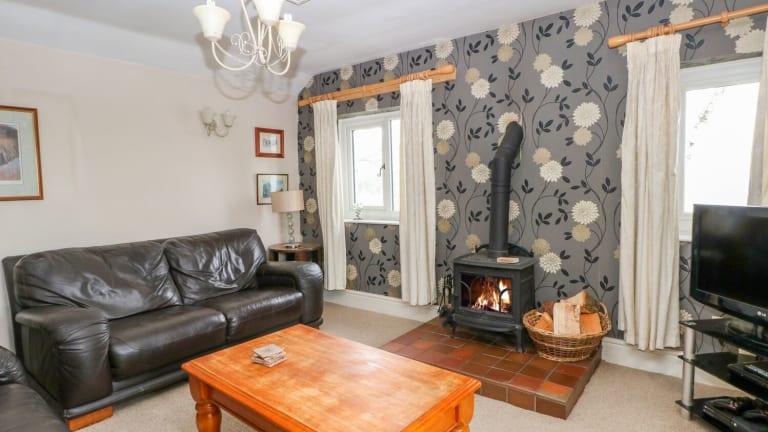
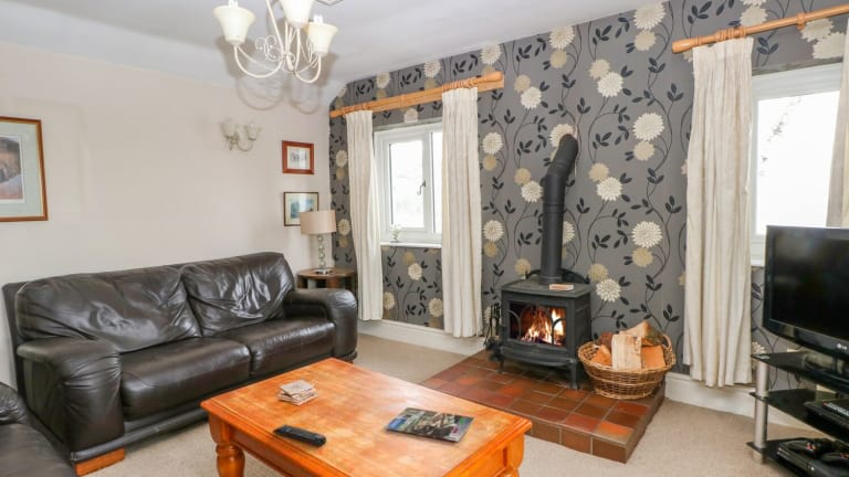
+ remote control [272,423,327,447]
+ magazine [384,406,475,443]
